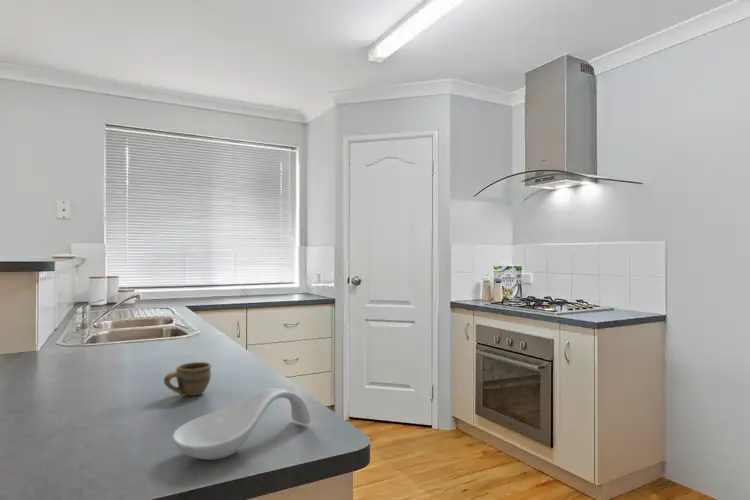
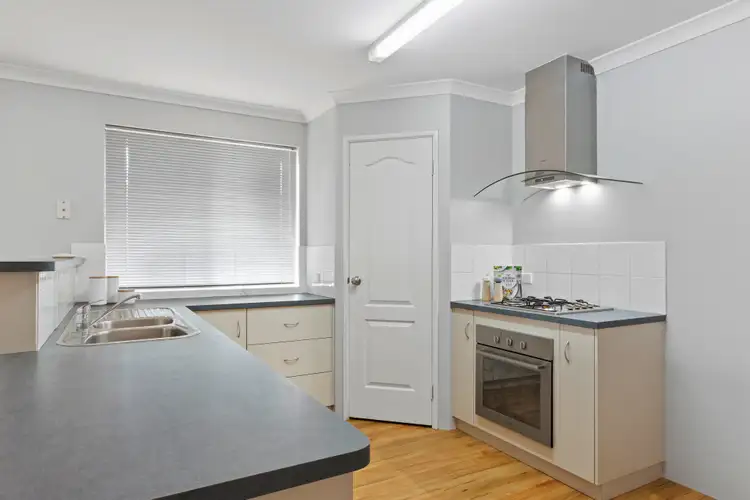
- spoon rest [171,387,311,461]
- cup [163,361,212,397]
